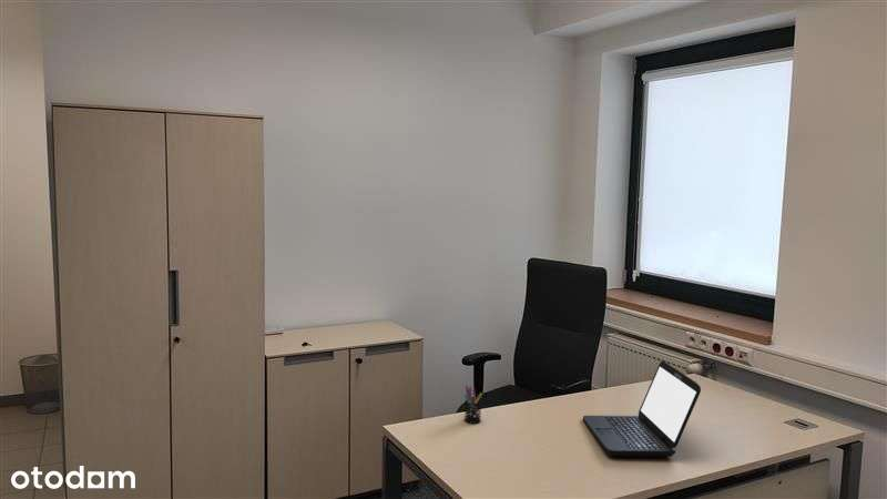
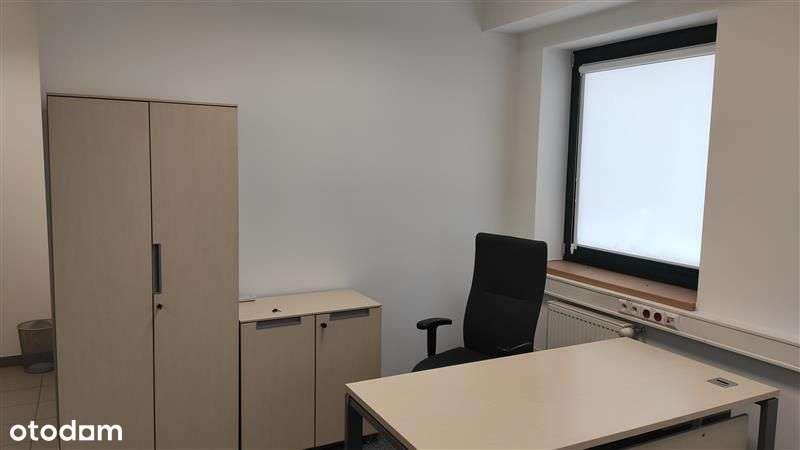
- pen holder [463,385,483,425]
- laptop [582,359,702,458]
